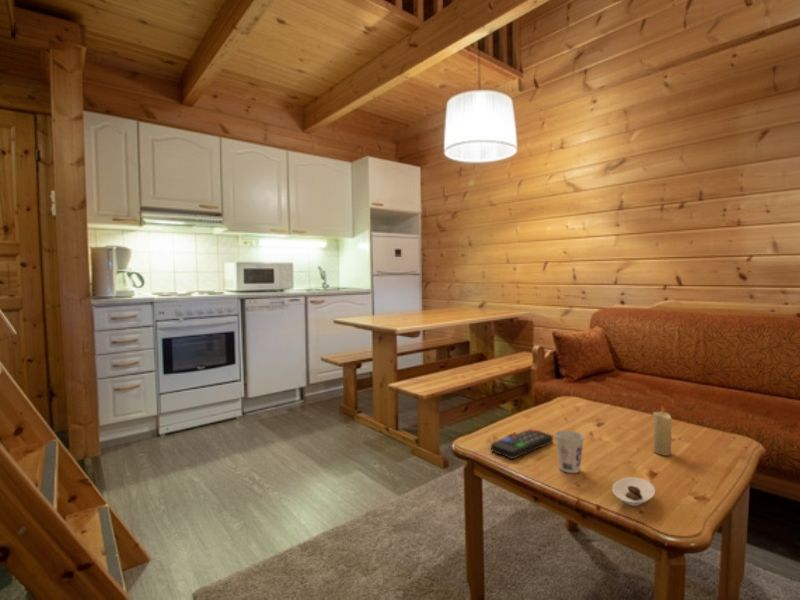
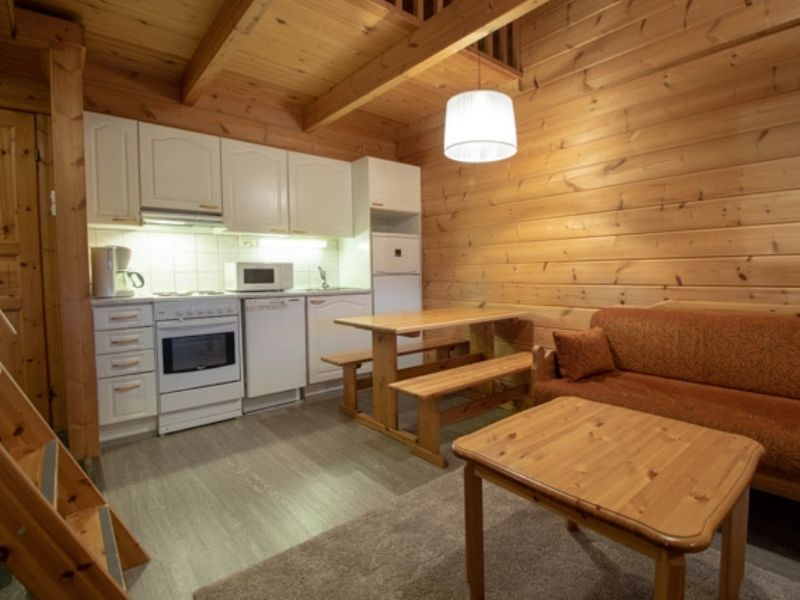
- cup [554,429,585,474]
- saucer [611,476,656,507]
- remote control [490,428,554,460]
- candle [652,404,673,456]
